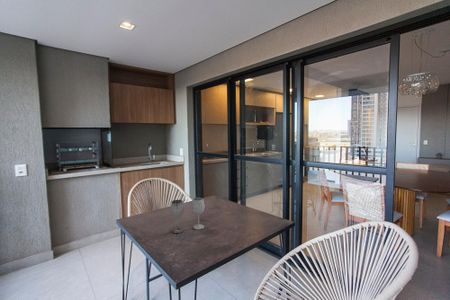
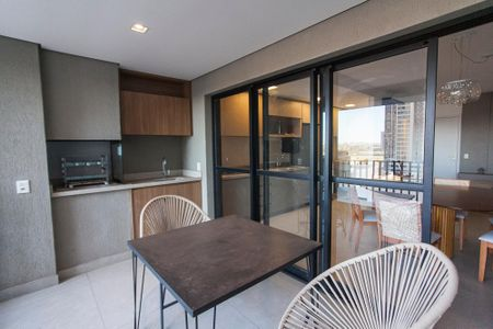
- wineglass [170,196,206,234]
